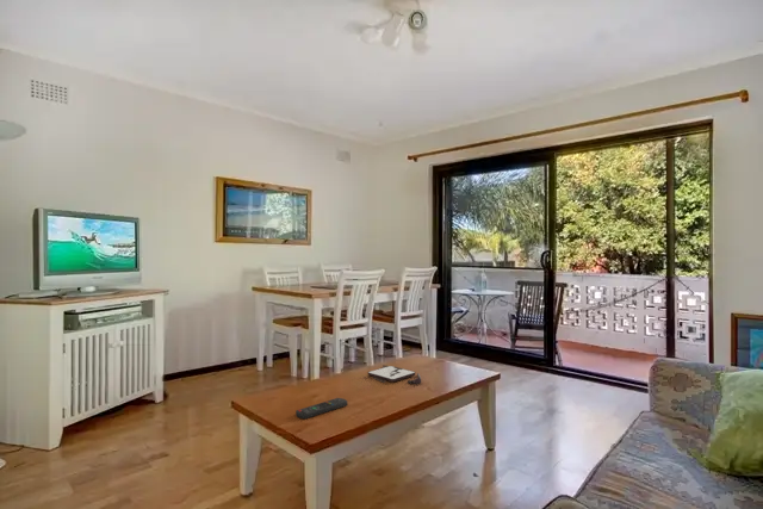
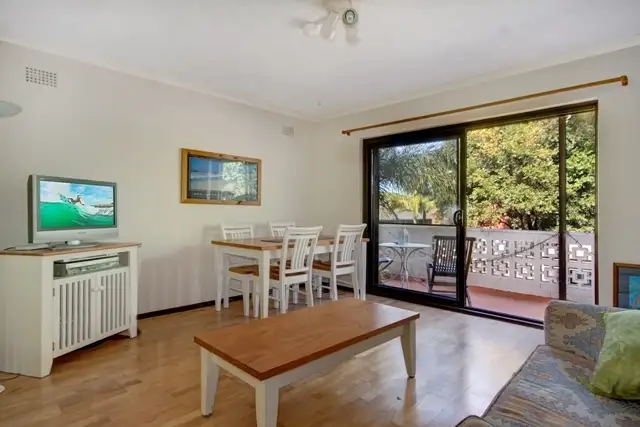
- remote control [294,397,348,420]
- board game [367,364,422,385]
